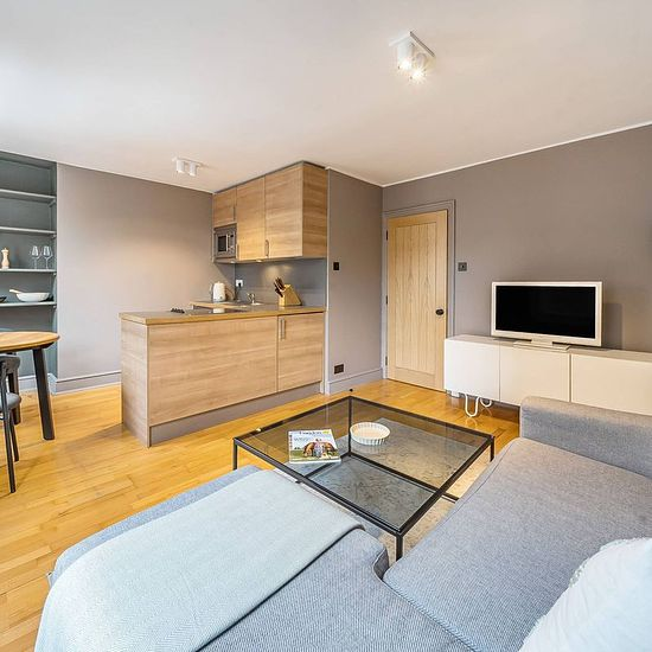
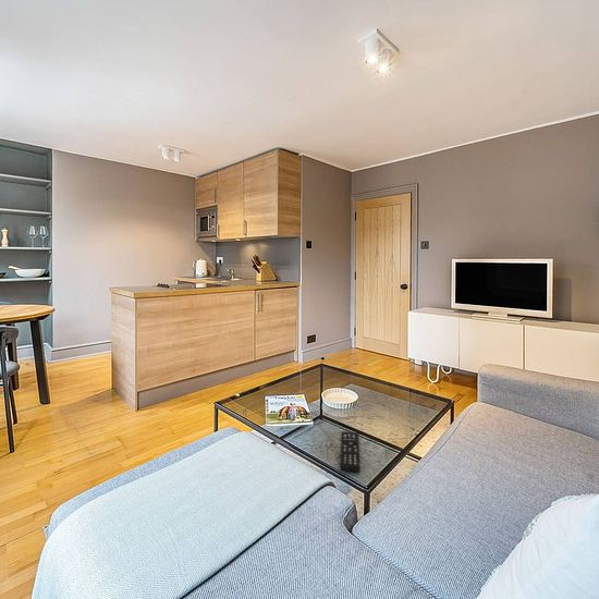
+ remote control [340,430,362,473]
